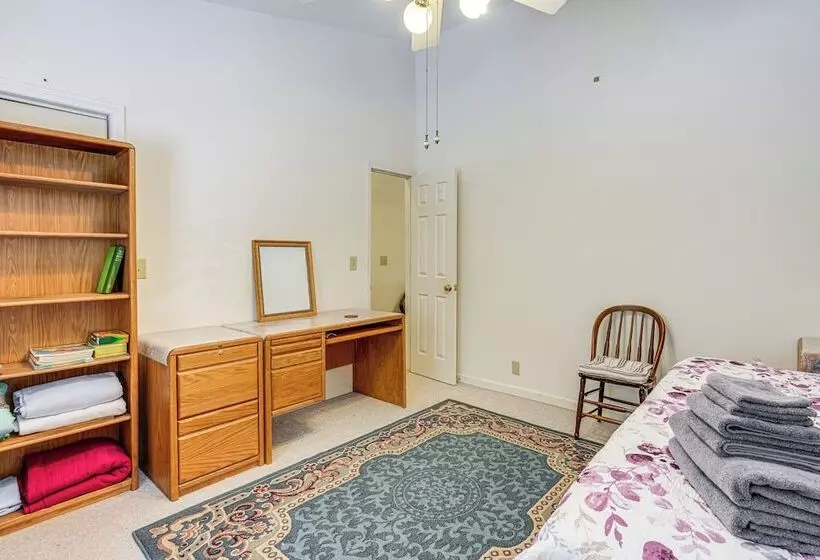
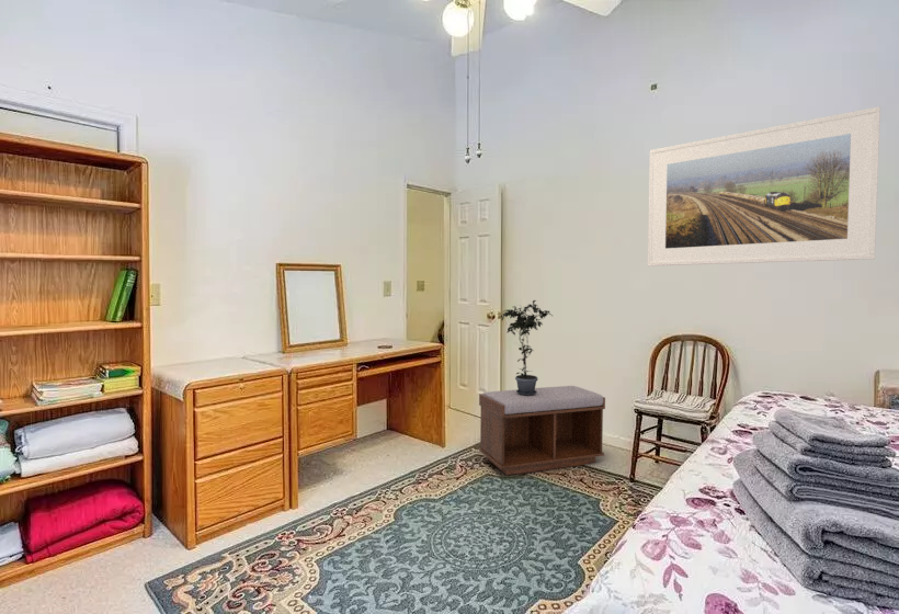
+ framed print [647,105,881,268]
+ bench [478,385,606,476]
+ potted plant [500,299,554,396]
